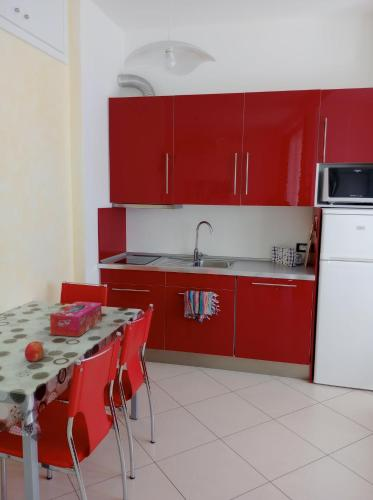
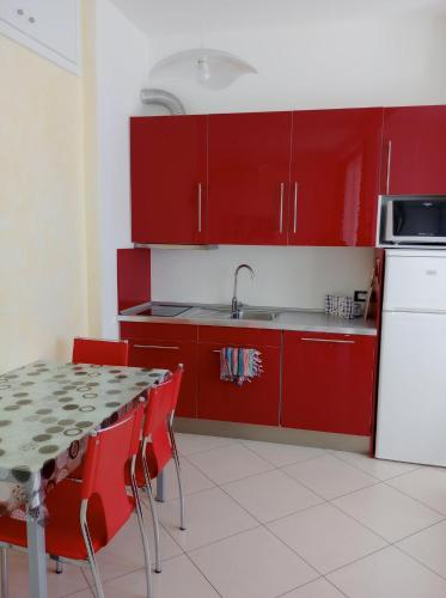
- fruit [24,340,45,363]
- tissue box [49,301,102,338]
